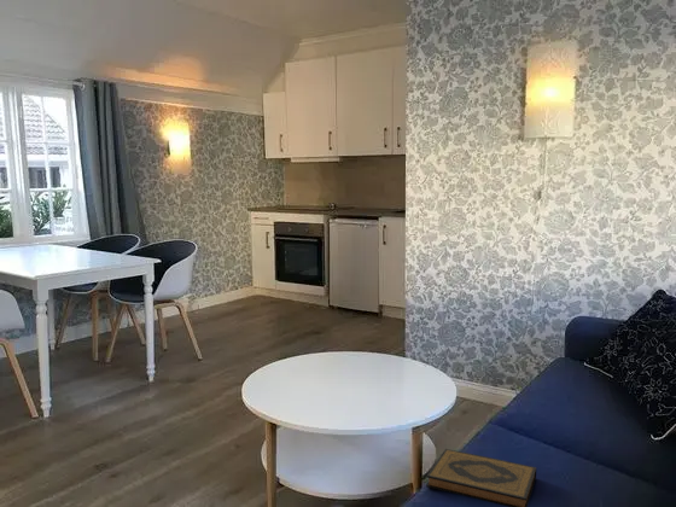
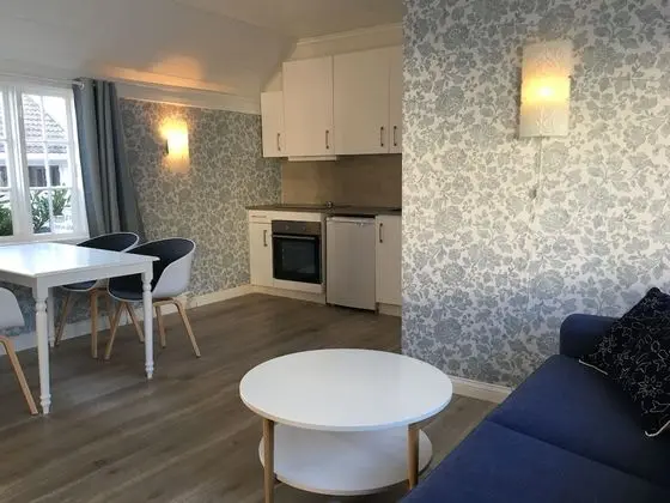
- hardback book [425,448,537,507]
